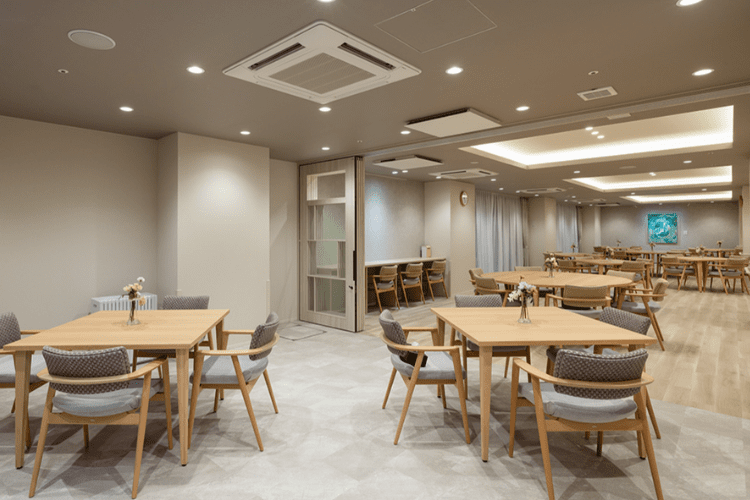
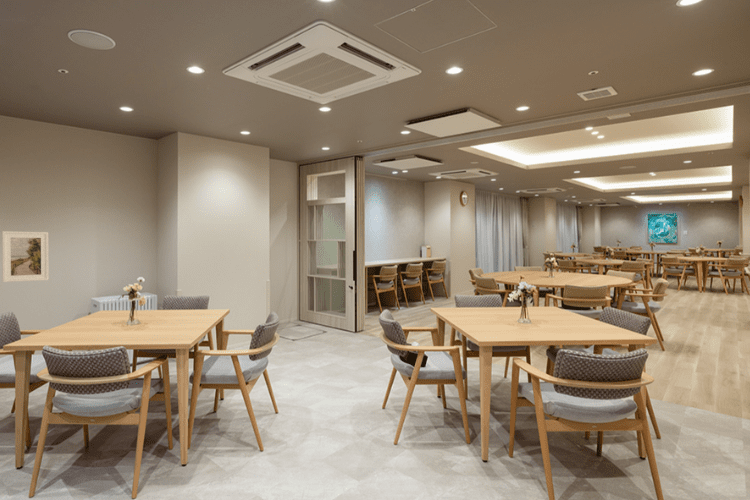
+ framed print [1,230,50,283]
